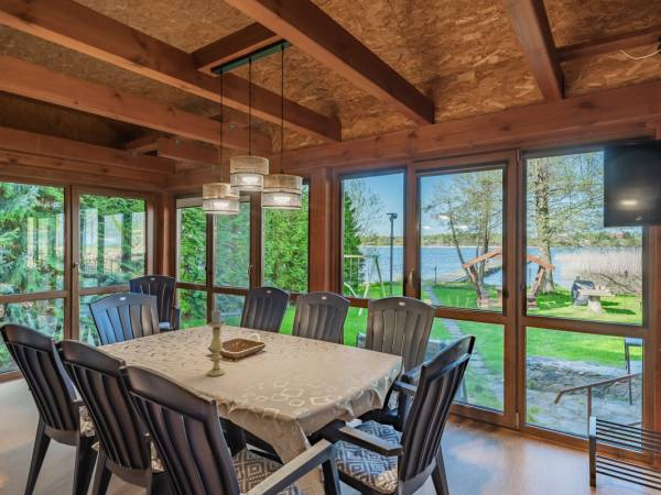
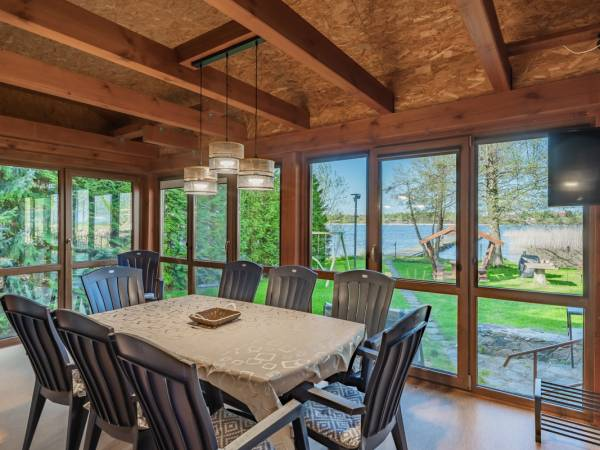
- candle holder [206,308,227,377]
